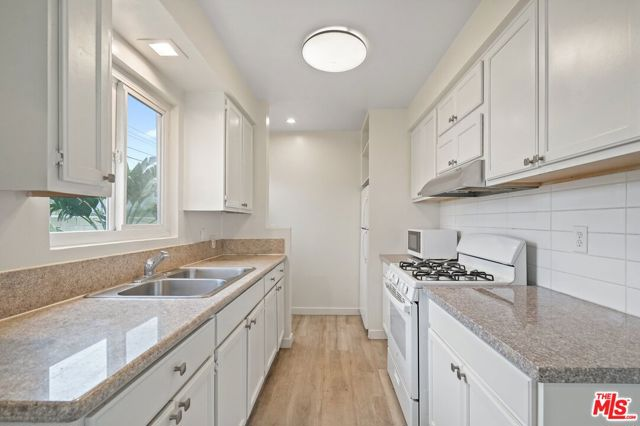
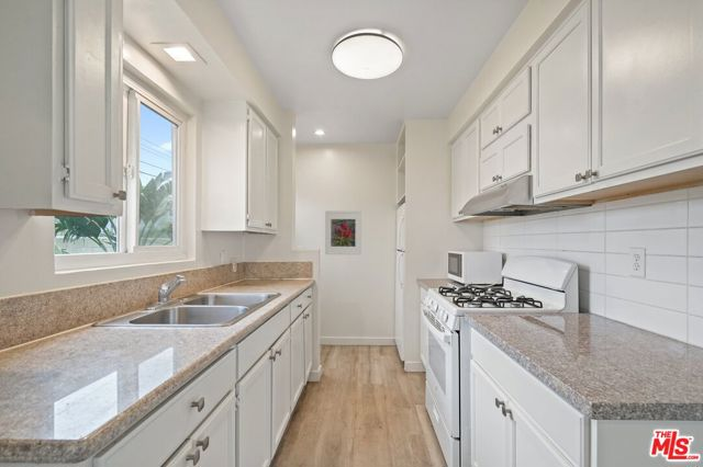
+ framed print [324,209,362,255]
